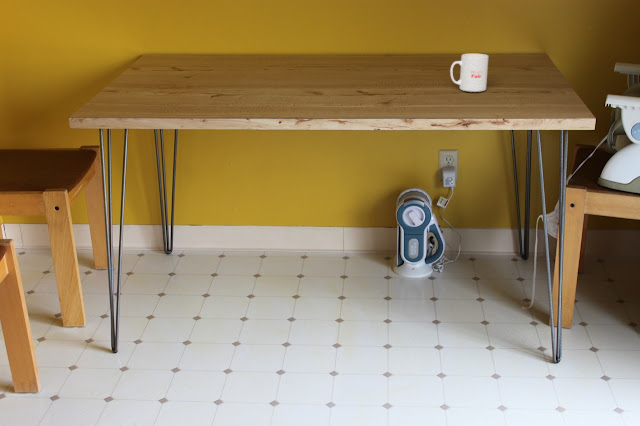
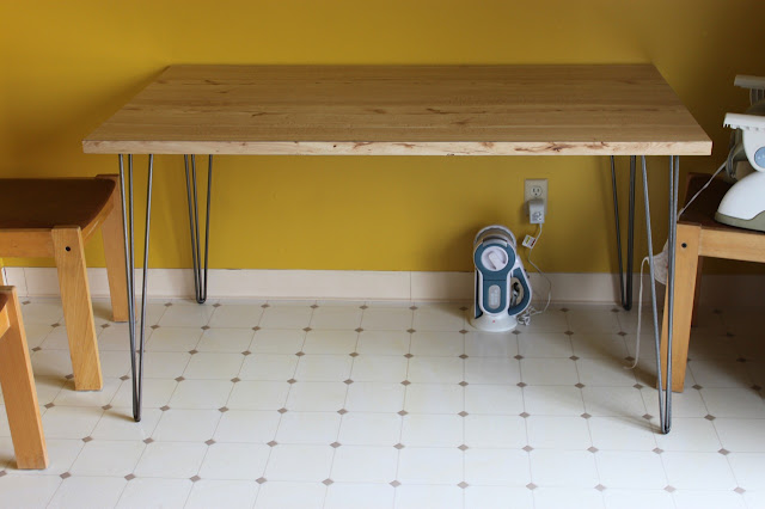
- mug [449,53,489,93]
